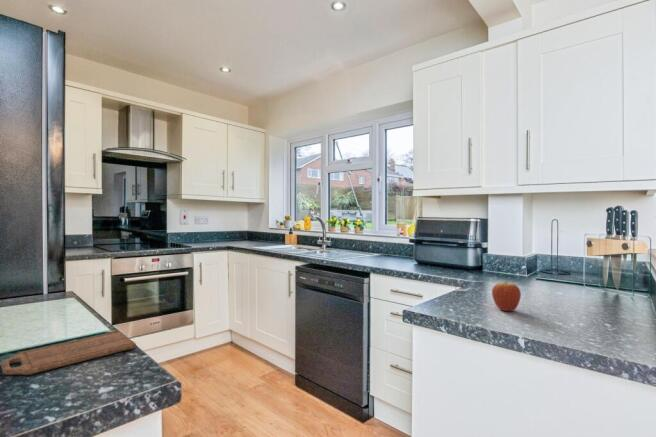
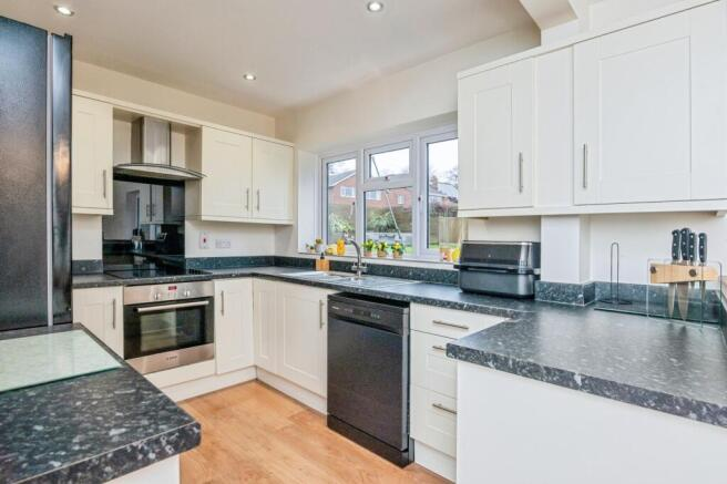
- cutting board [0,330,137,376]
- fruit [491,279,522,312]
